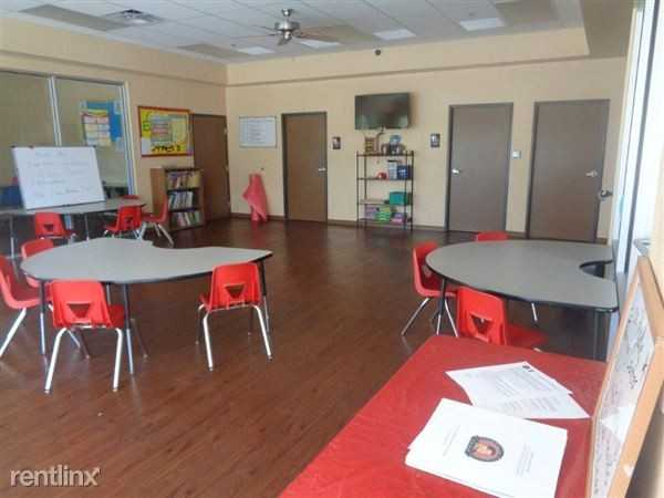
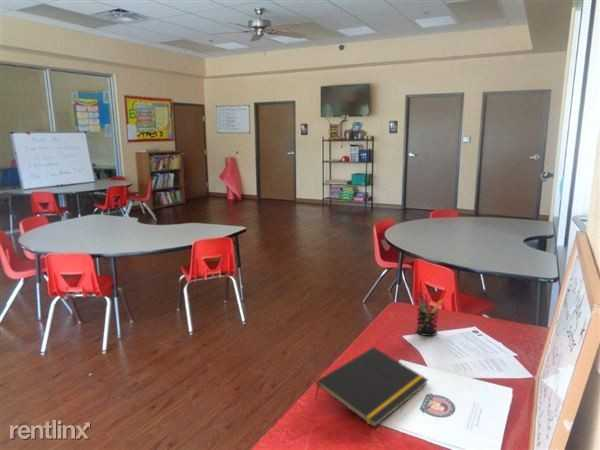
+ pen holder [416,290,443,337]
+ notepad [314,346,429,428]
